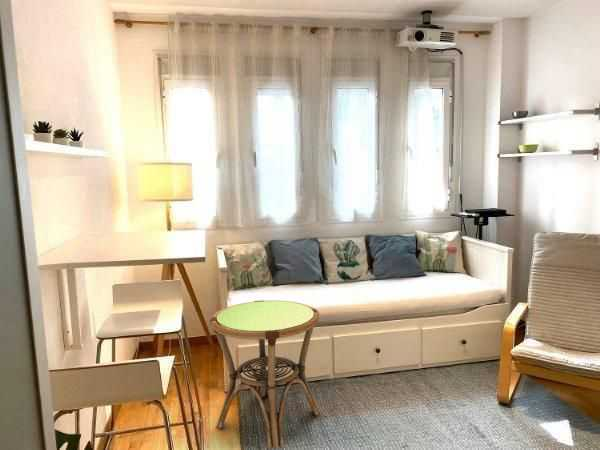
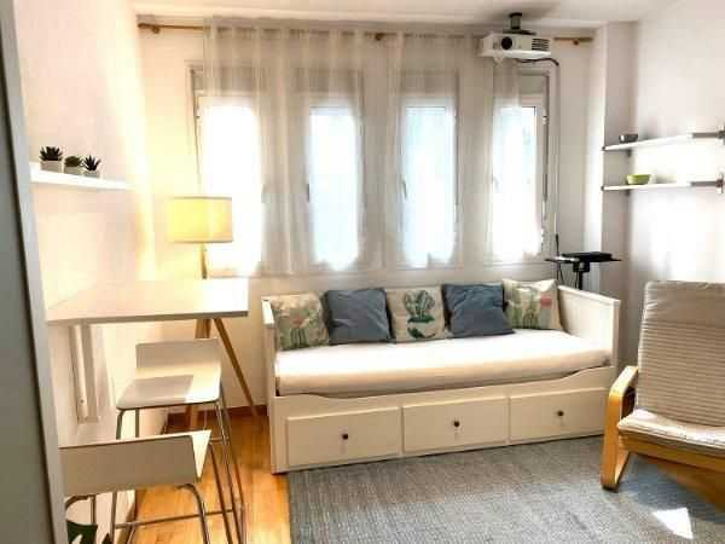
- side table [209,299,321,449]
